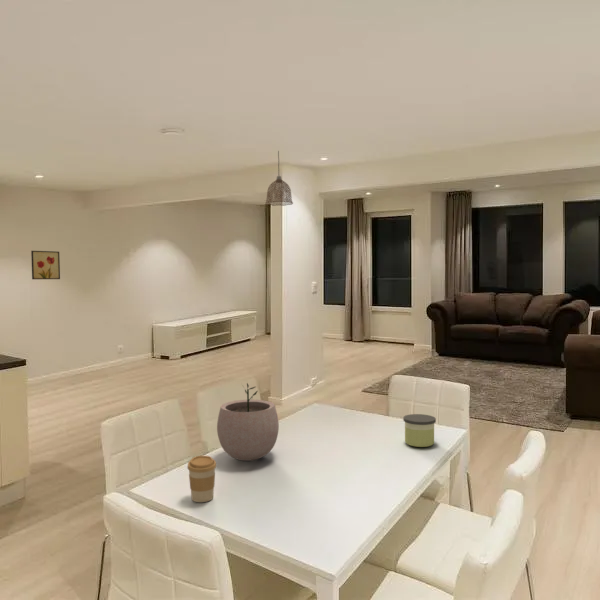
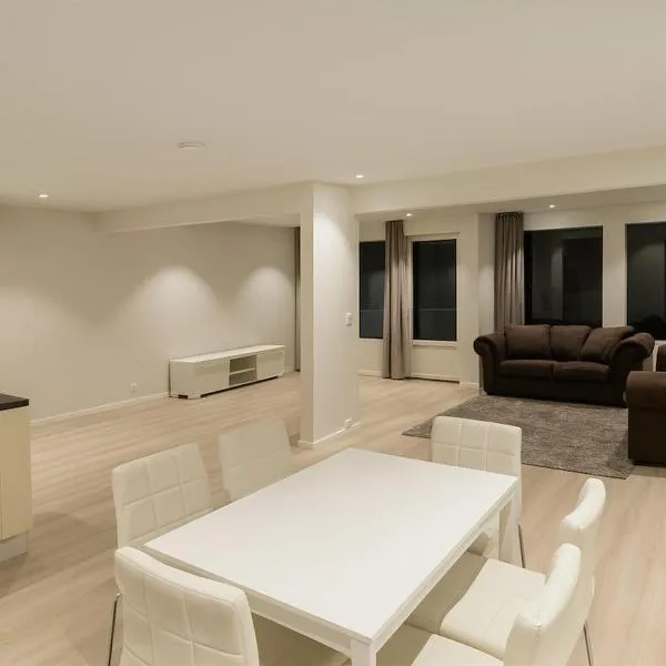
- candle [402,413,437,448]
- wall art [30,250,61,280]
- pendant lamp [264,150,294,207]
- plant pot [216,382,280,462]
- coffee cup [186,455,217,503]
